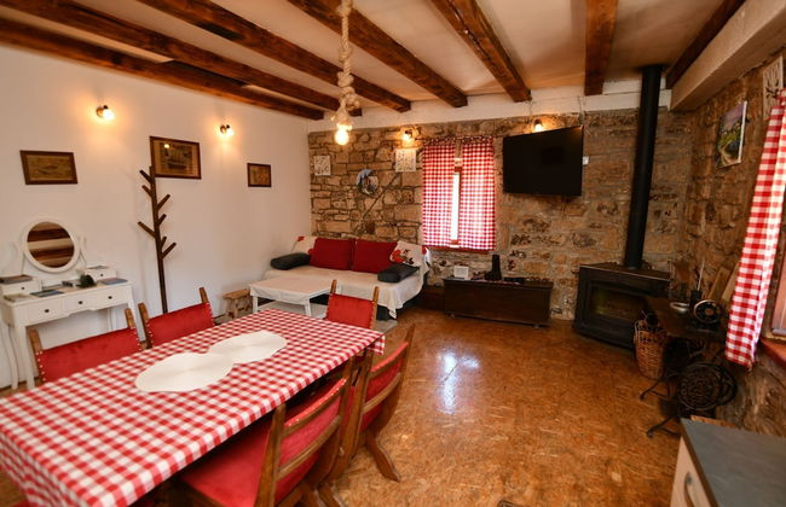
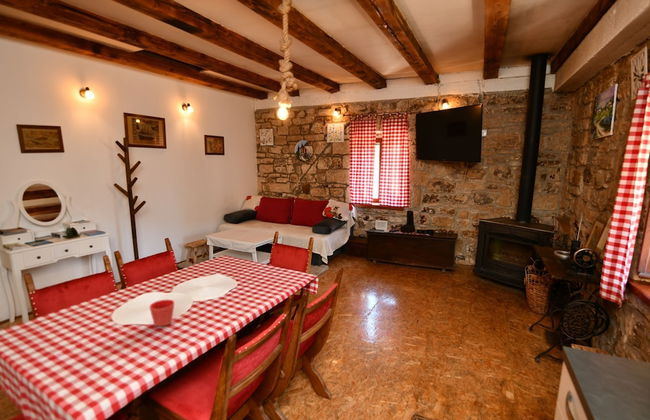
+ flower pot [149,299,175,327]
